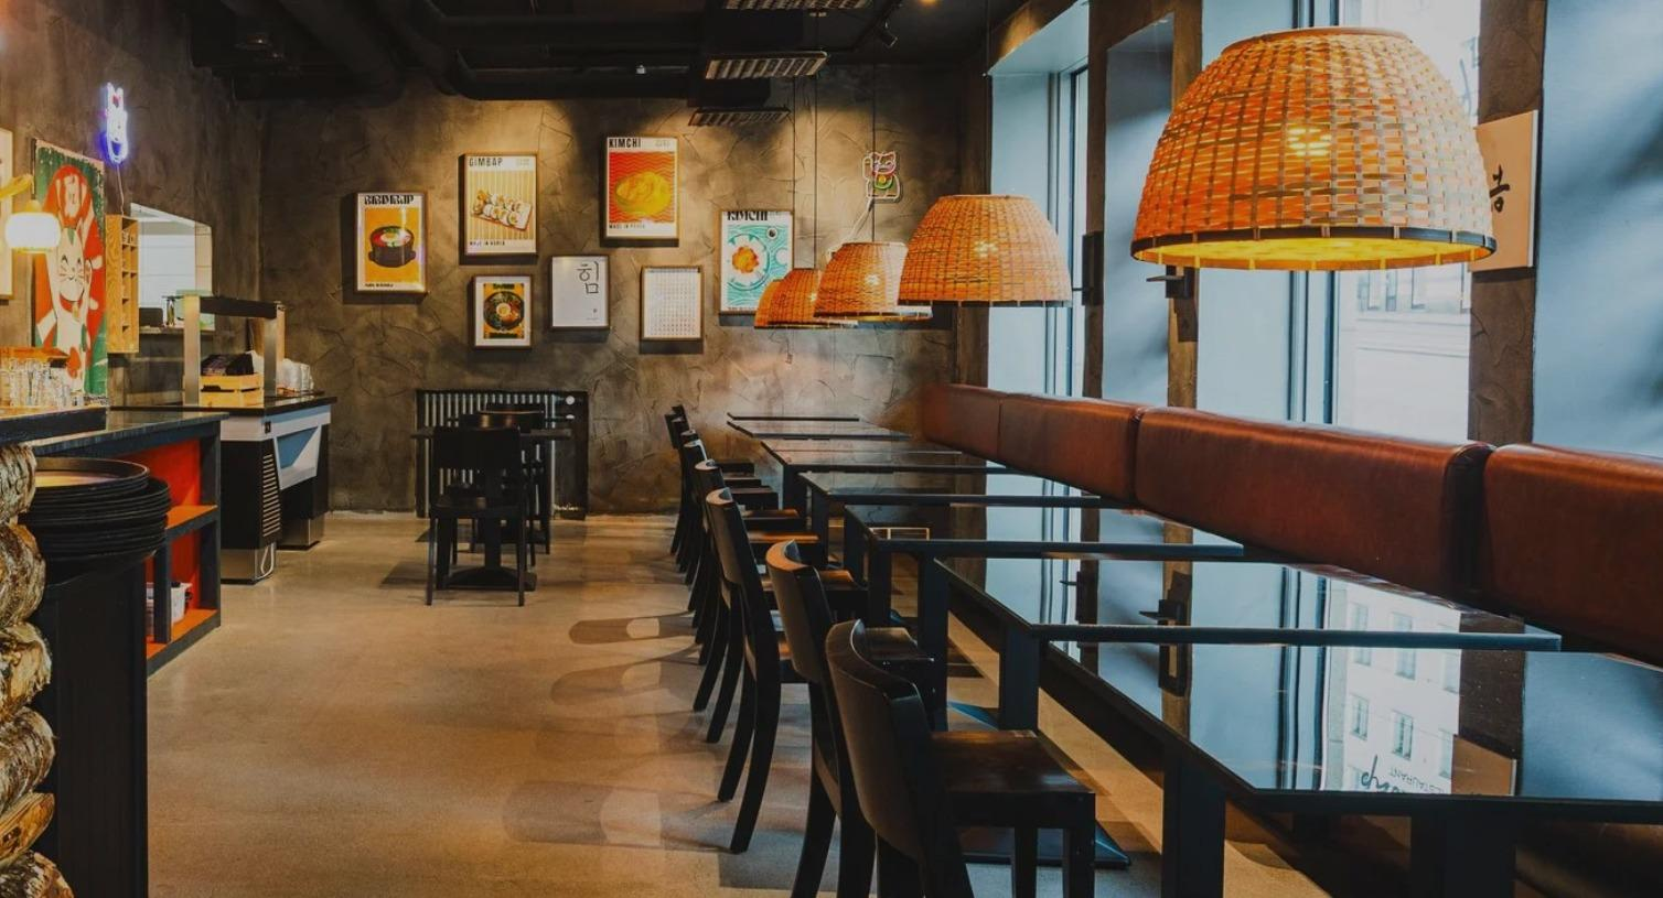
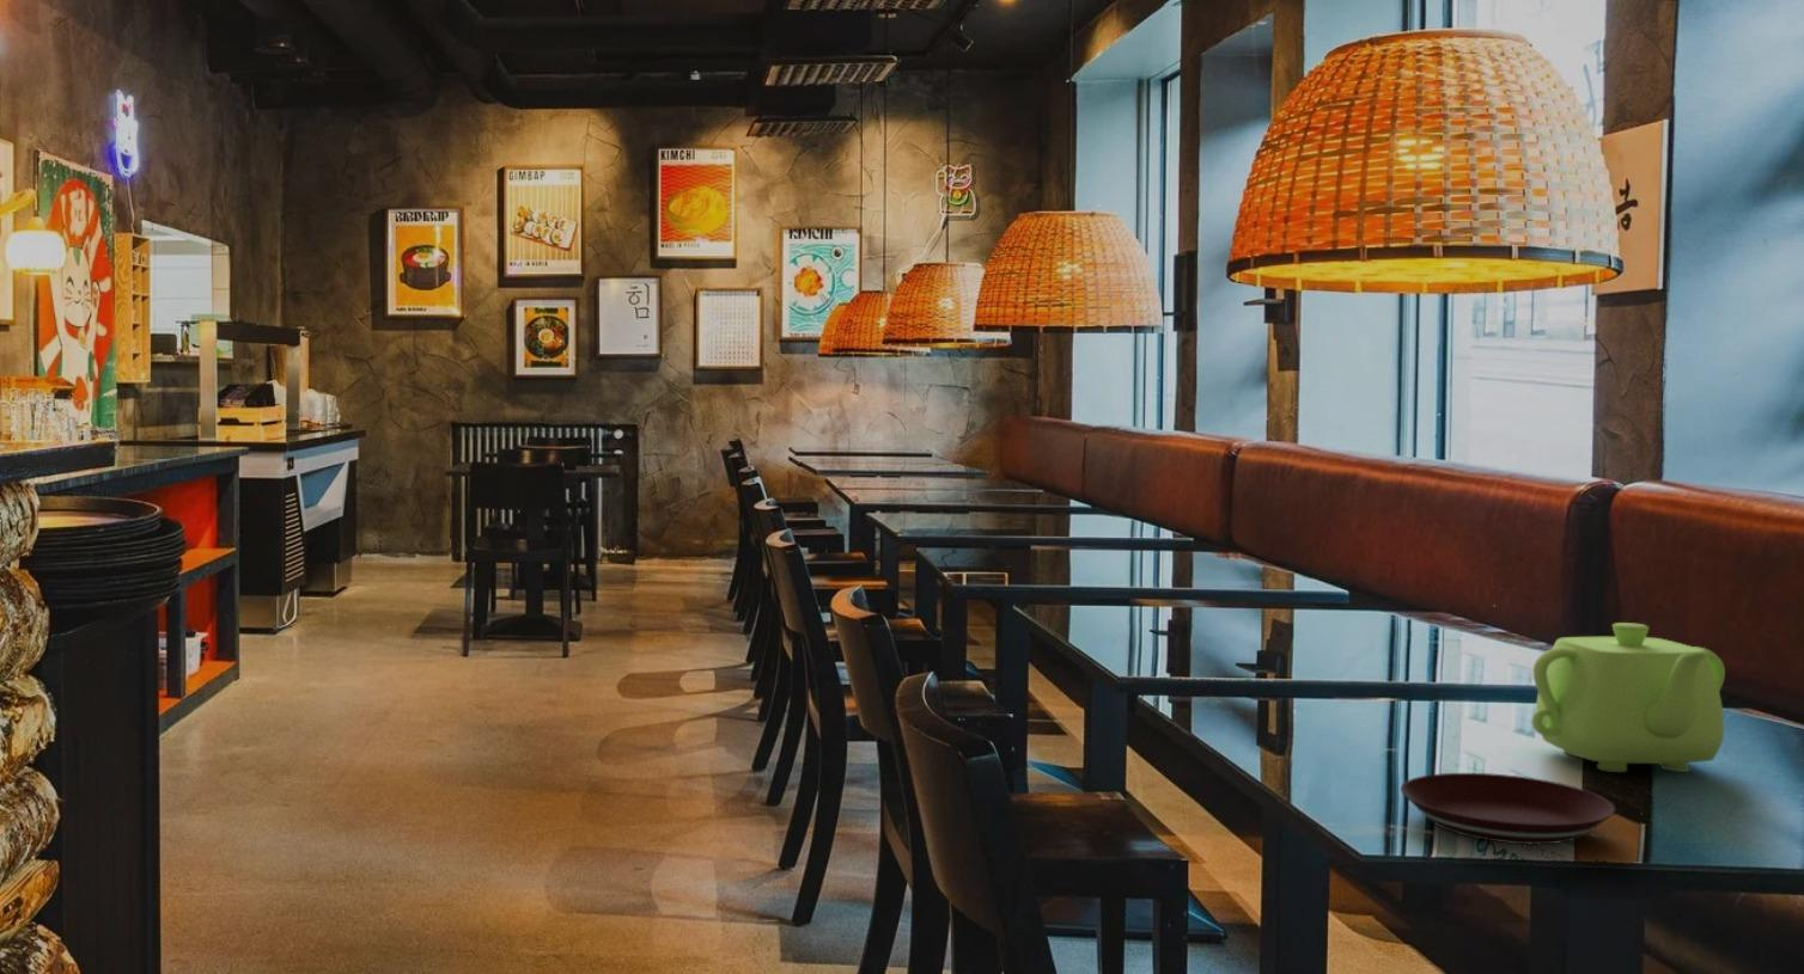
+ plate [1400,772,1617,844]
+ teapot [1530,621,1726,774]
